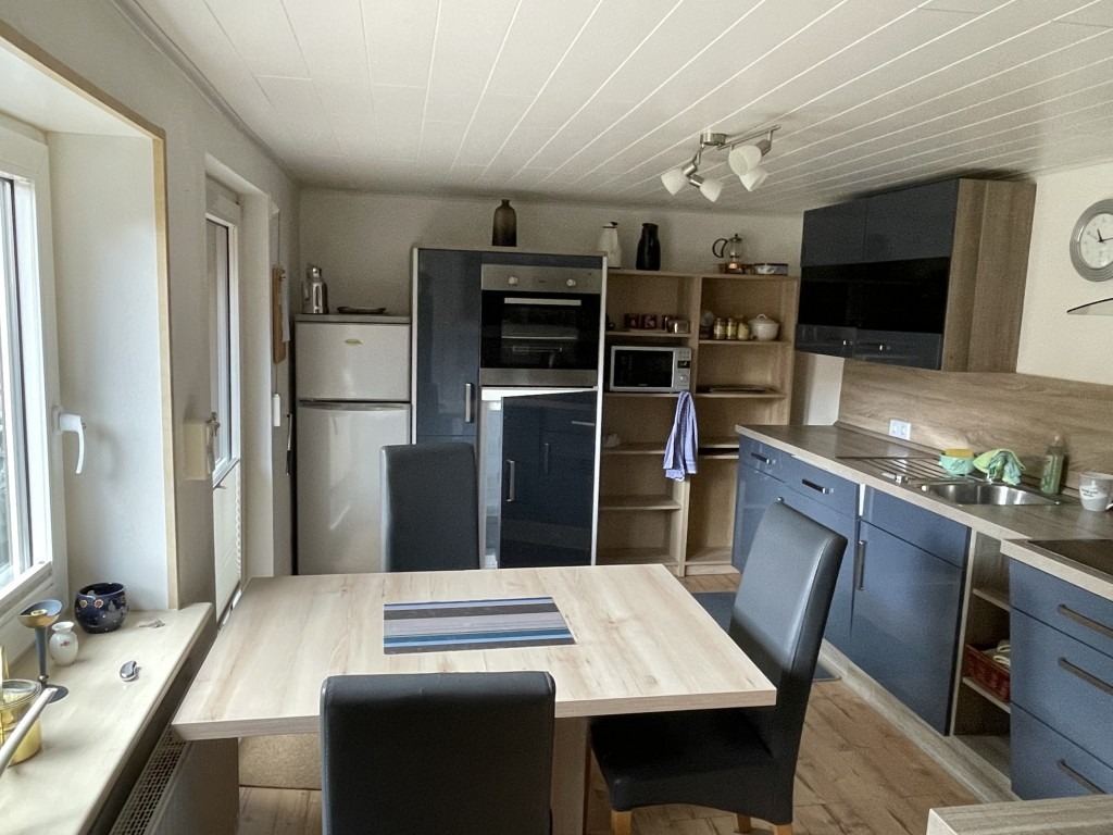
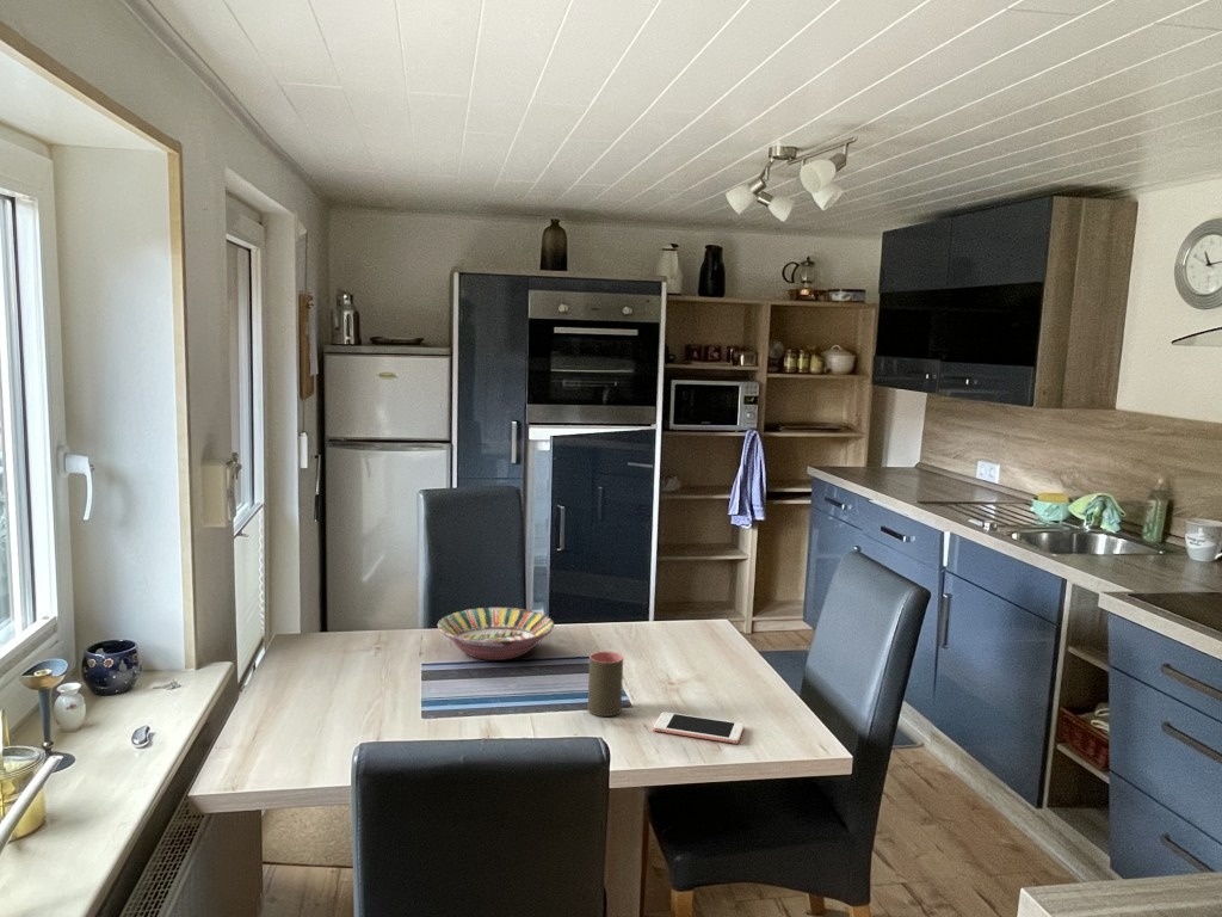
+ serving bowl [437,607,555,661]
+ cell phone [652,710,745,745]
+ cup [587,651,624,718]
